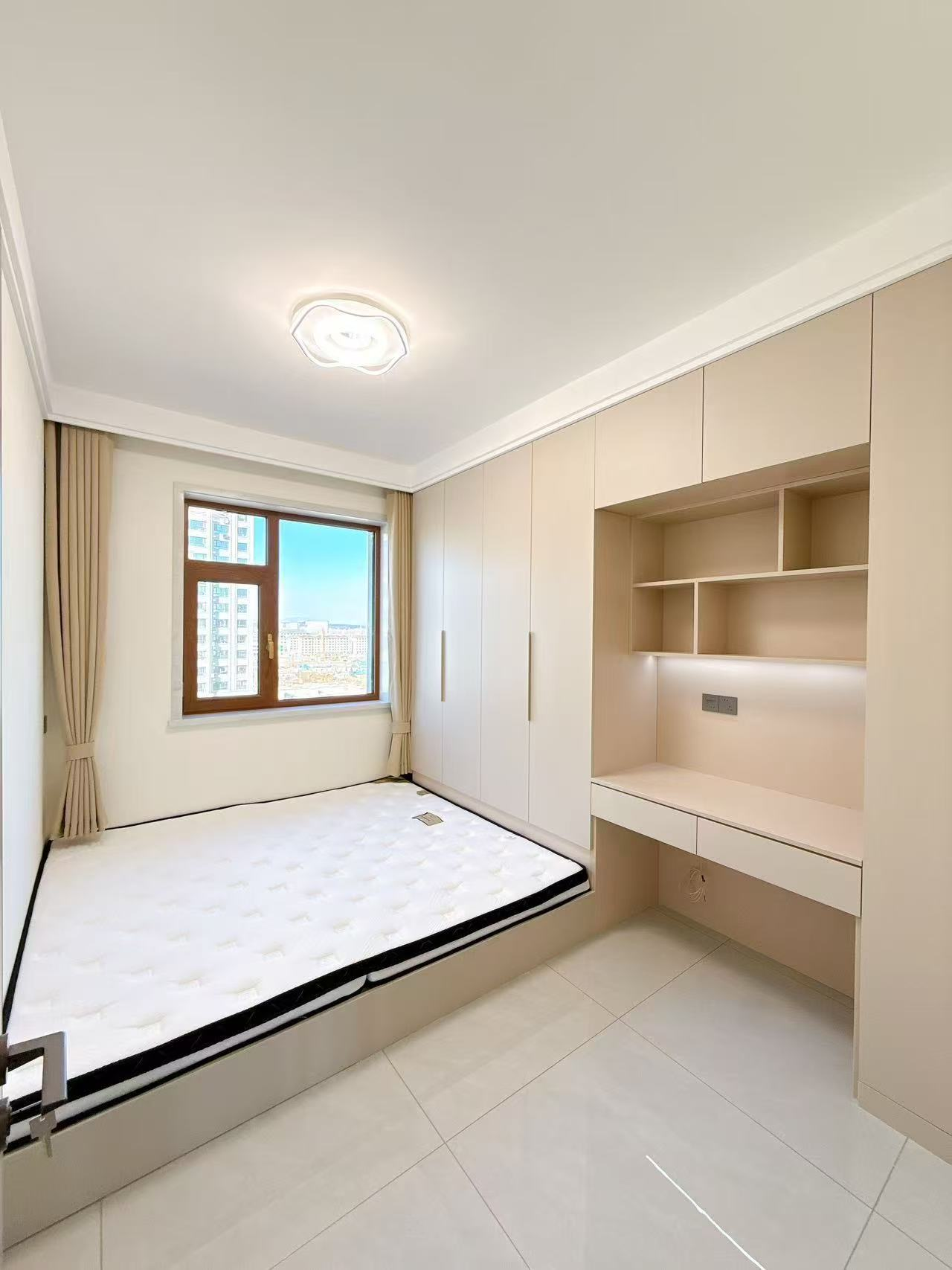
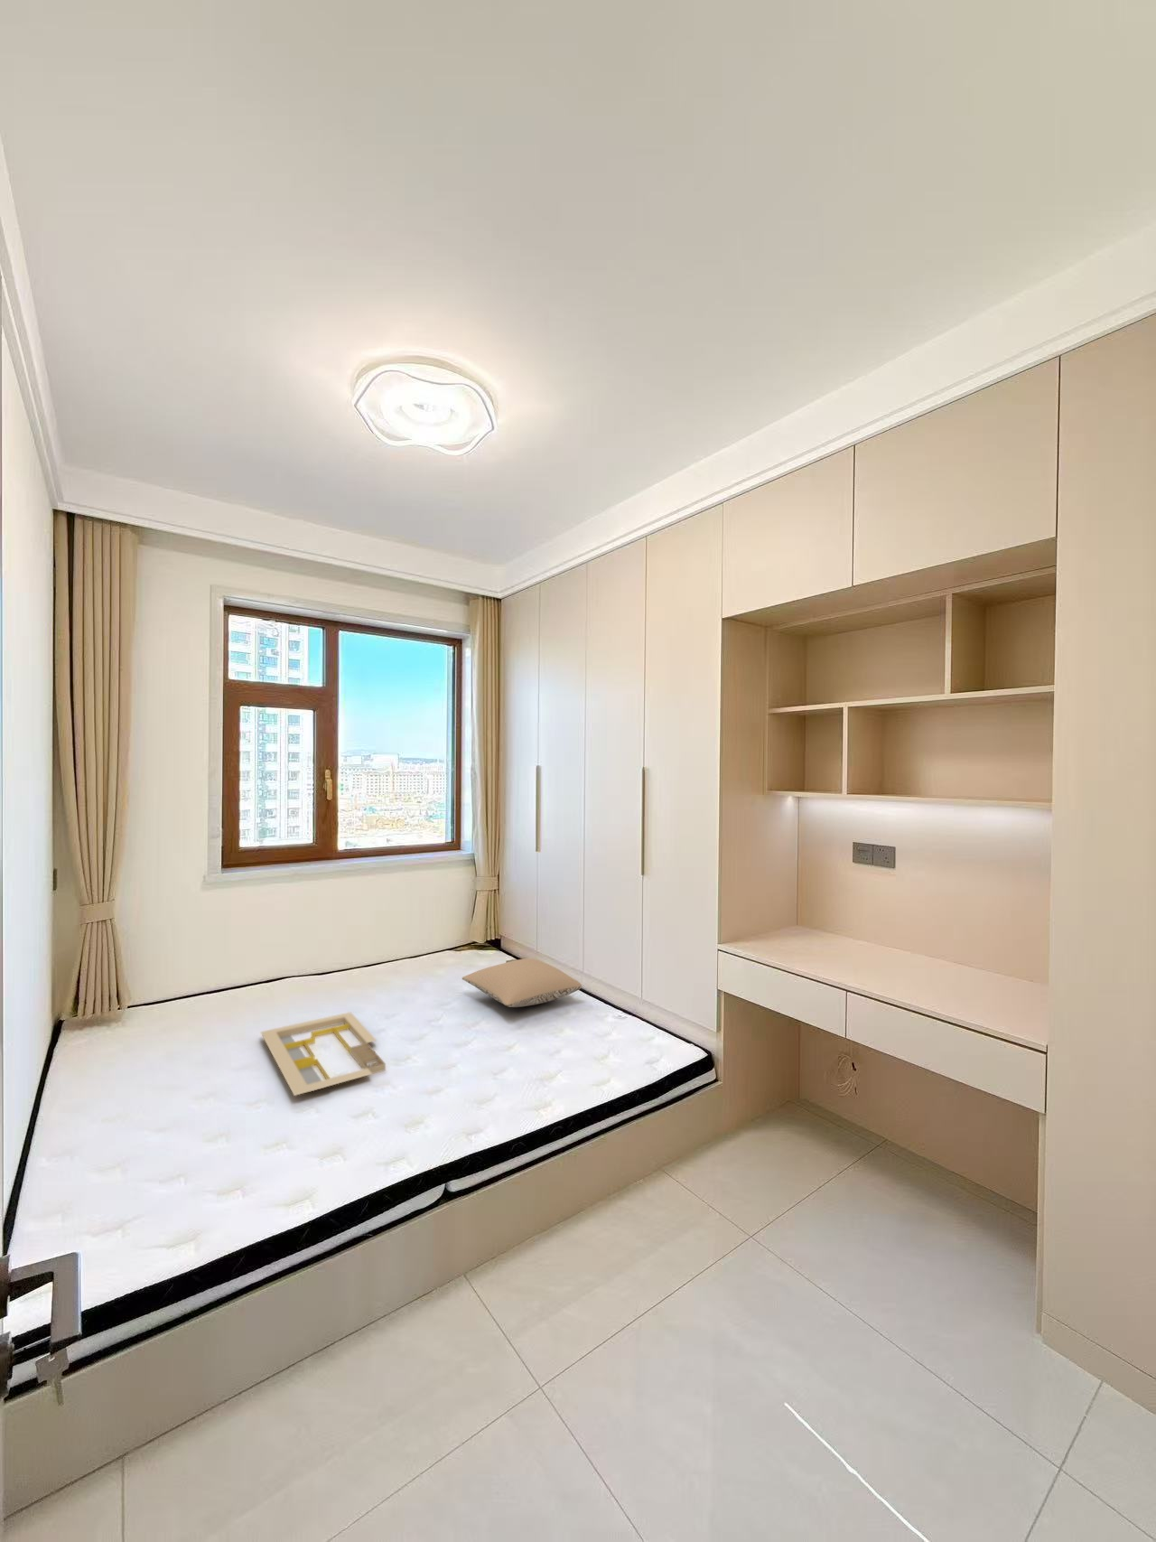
+ pillow [461,958,583,1008]
+ serving tray [259,1011,386,1096]
